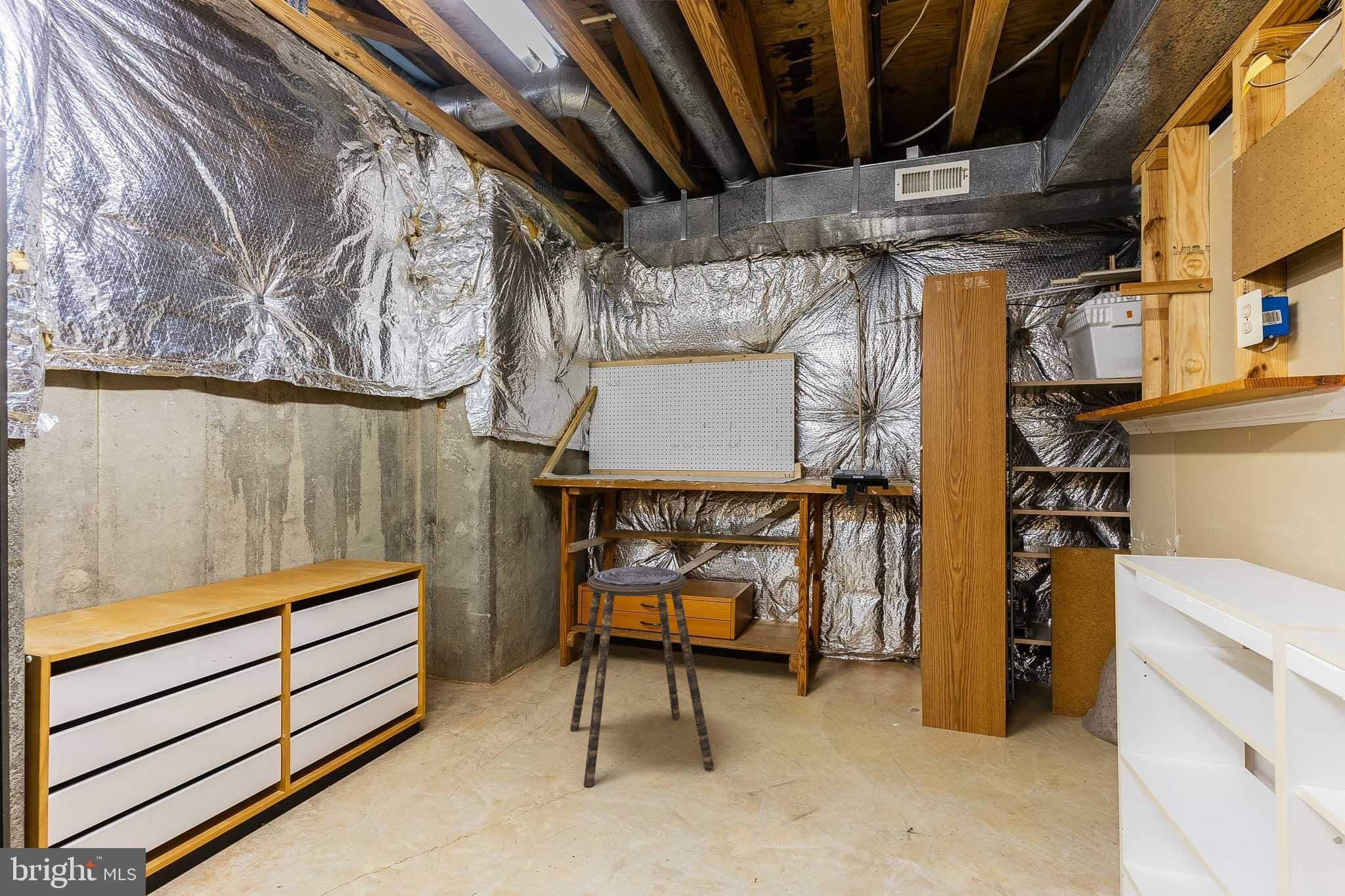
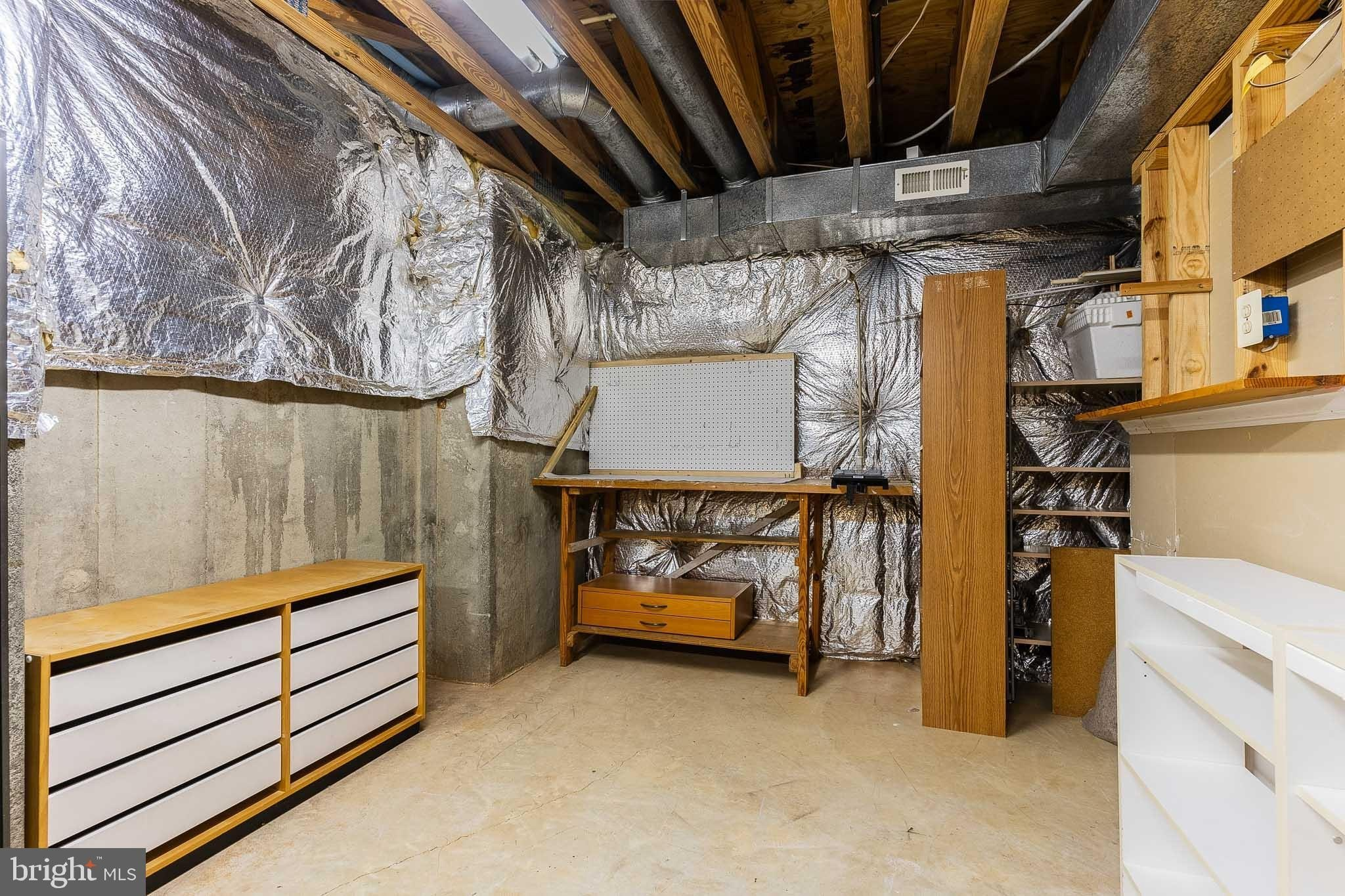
- stool [569,566,715,787]
